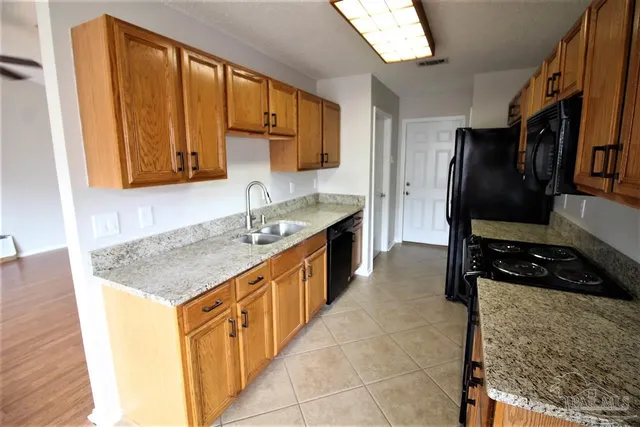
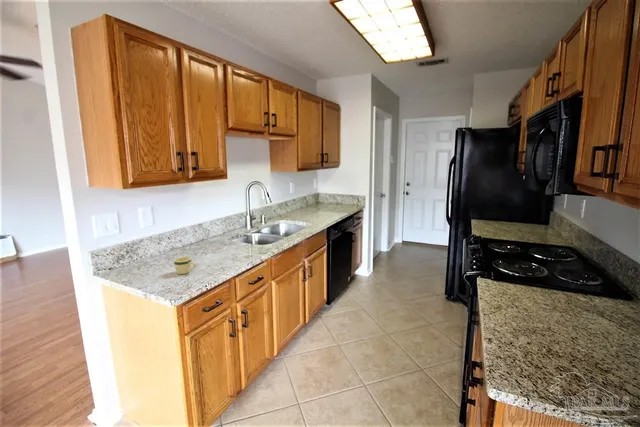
+ mug [173,256,197,275]
